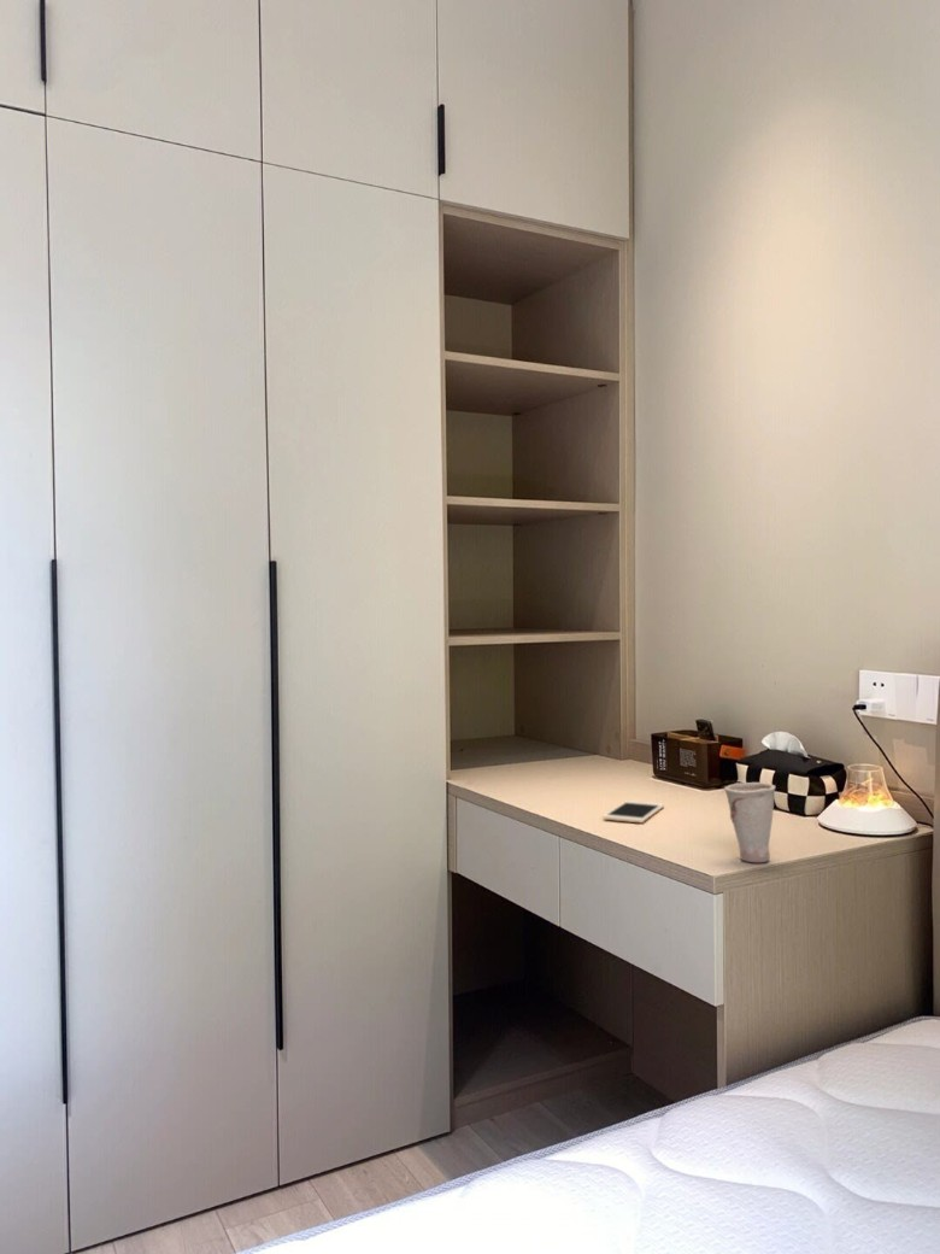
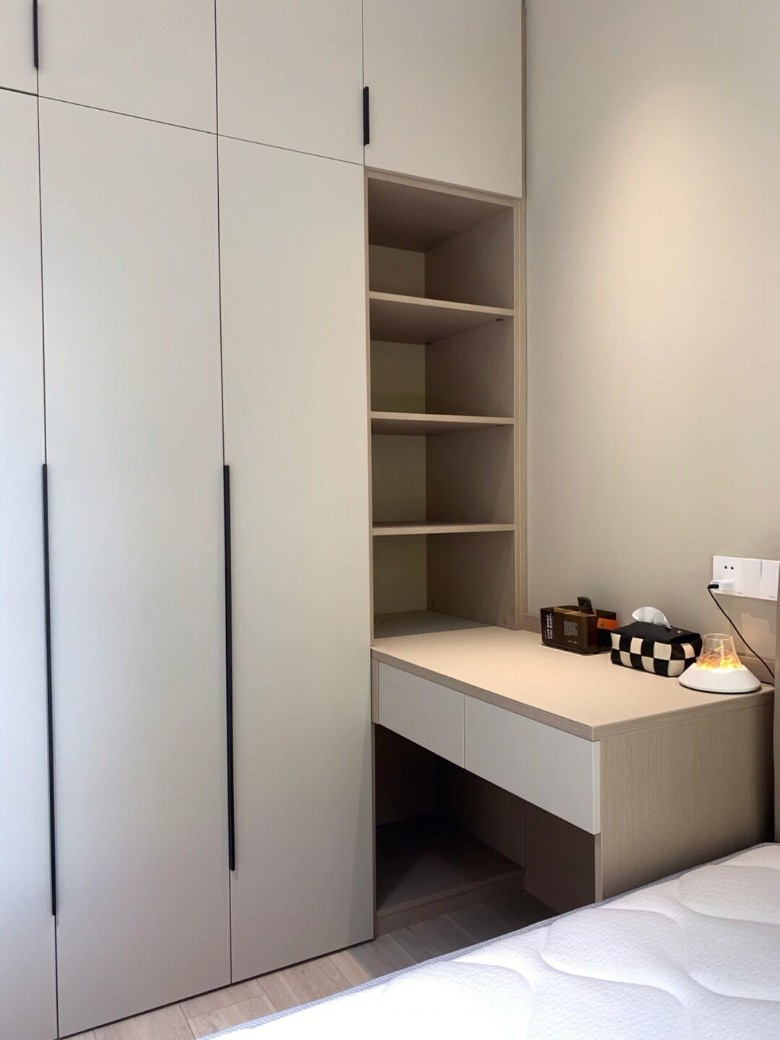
- cup [723,781,776,863]
- cell phone [603,799,665,824]
